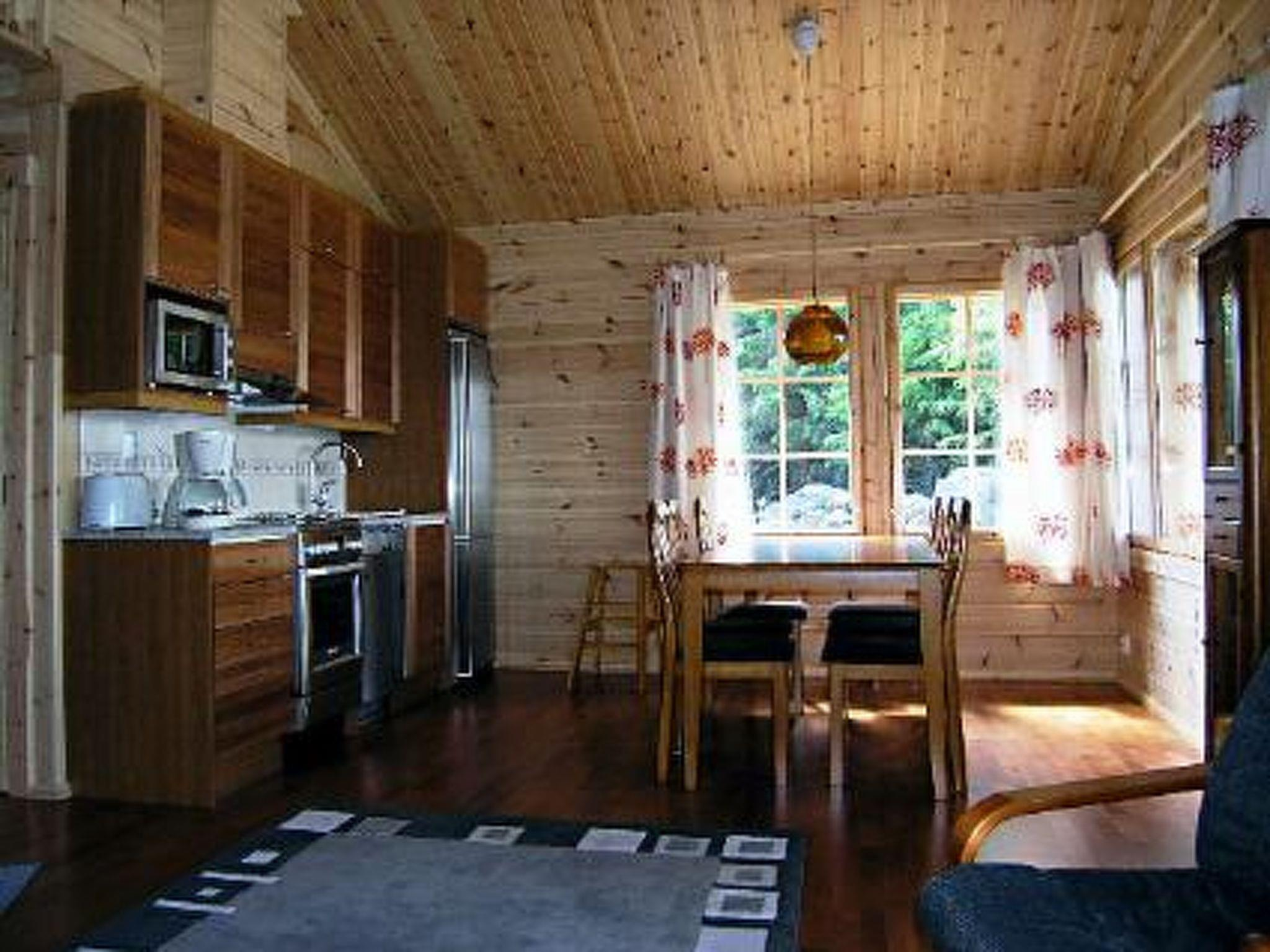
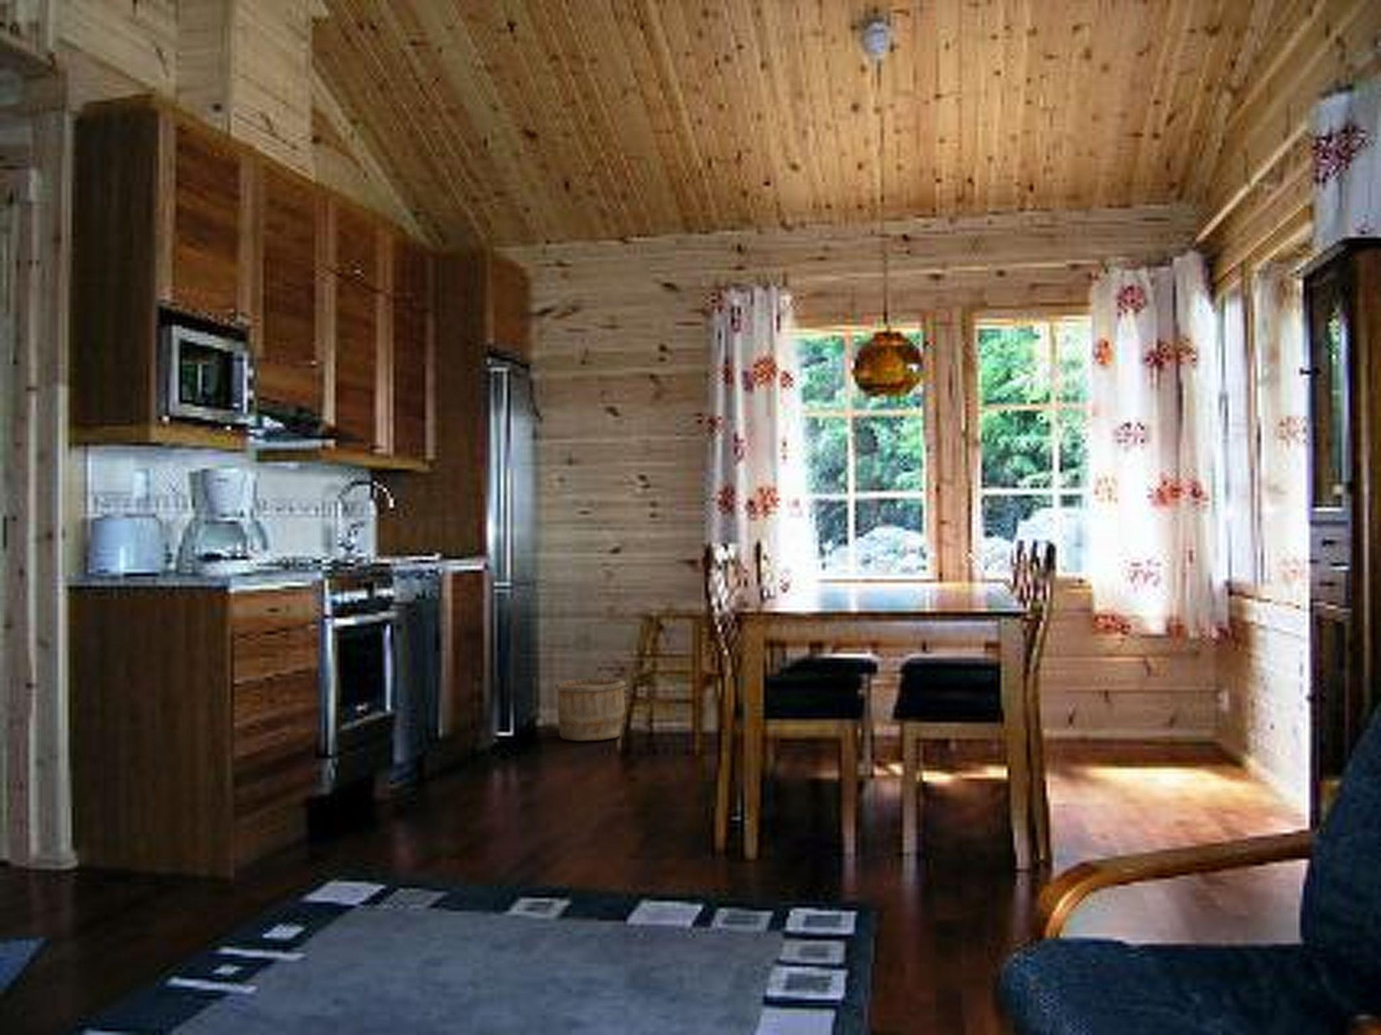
+ wooden bucket [555,676,626,741]
